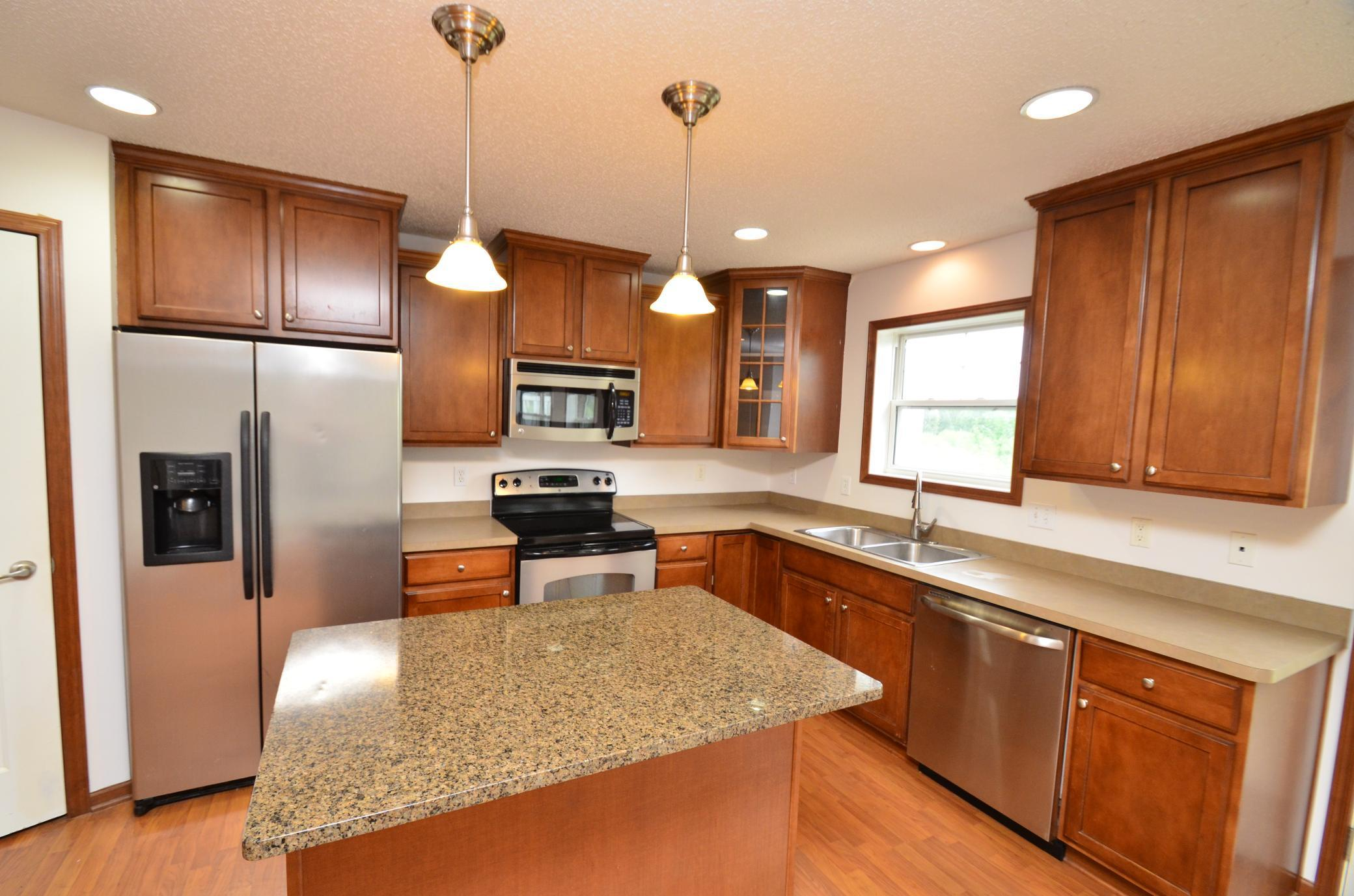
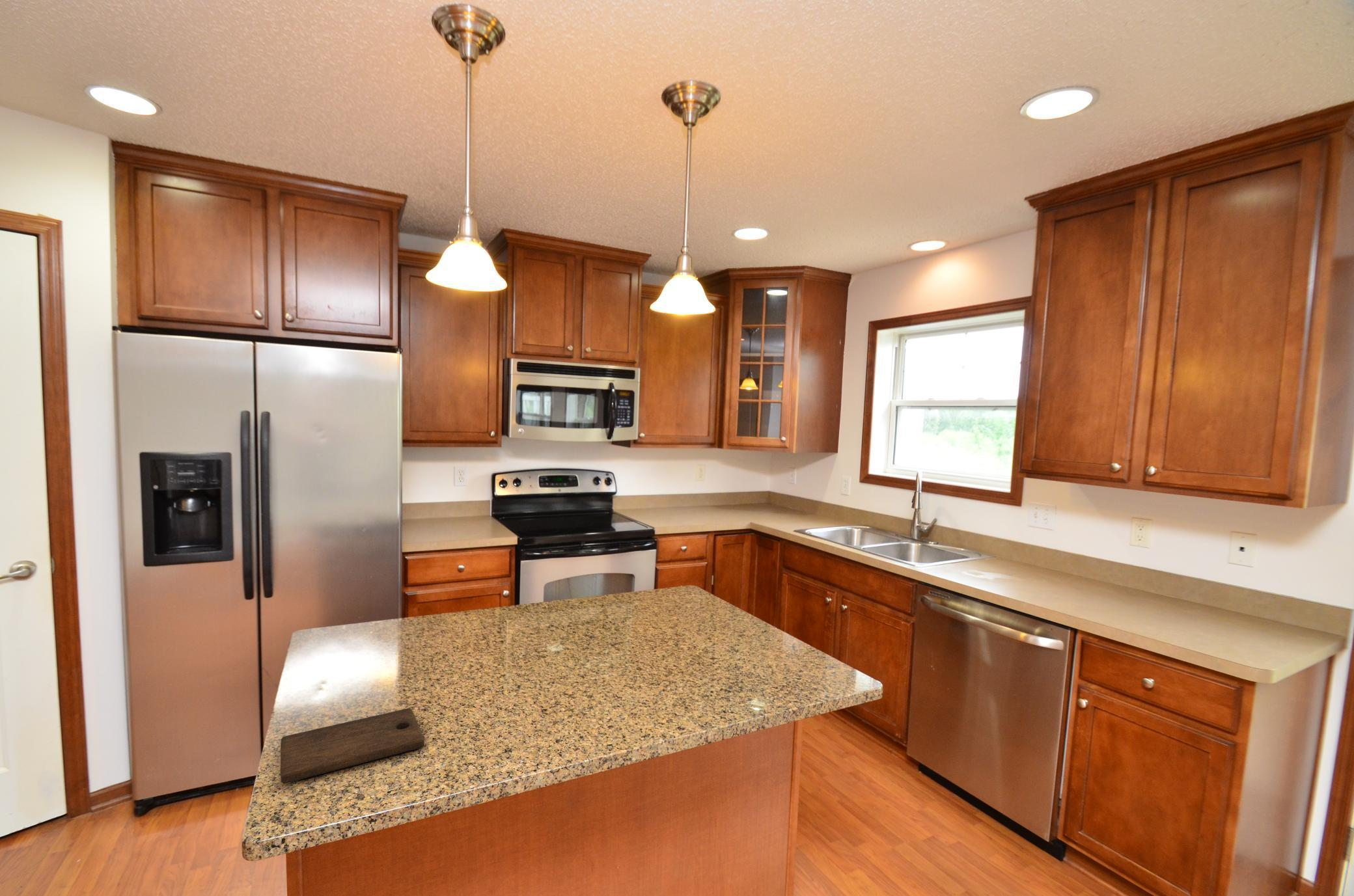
+ cutting board [280,707,425,784]
